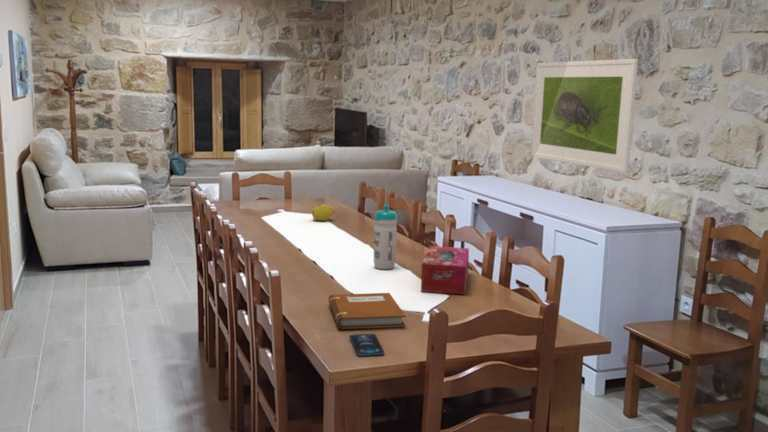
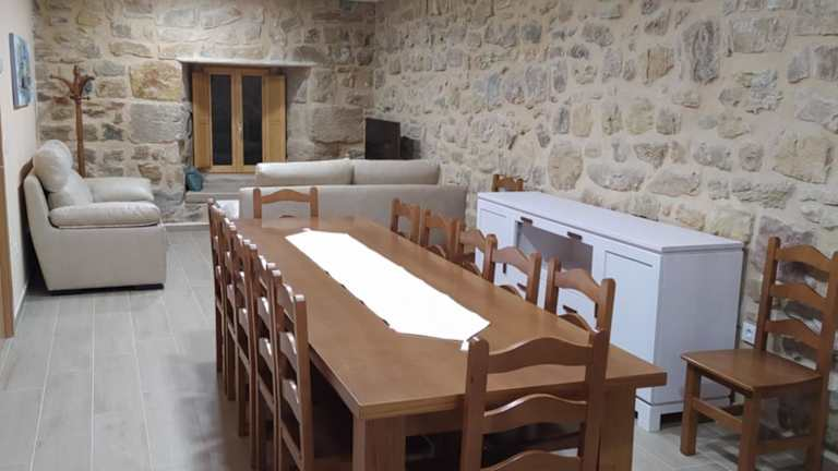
- fruit [311,203,335,222]
- notebook [327,292,406,330]
- smartphone [349,333,385,357]
- tissue box [420,245,470,295]
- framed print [530,58,639,174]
- water bottle [373,204,399,270]
